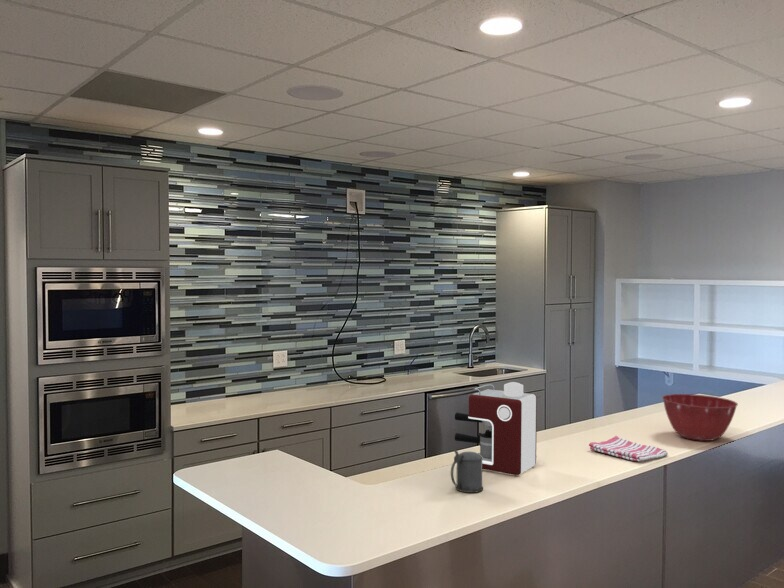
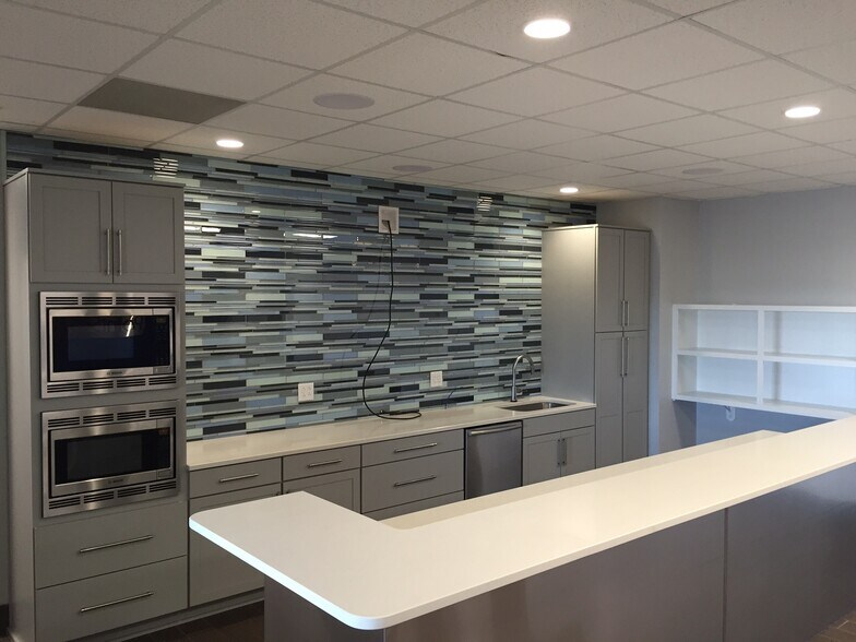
- dish towel [588,435,669,463]
- beer stein [450,449,484,494]
- coffee maker [454,381,538,476]
- mixing bowl [661,393,739,442]
